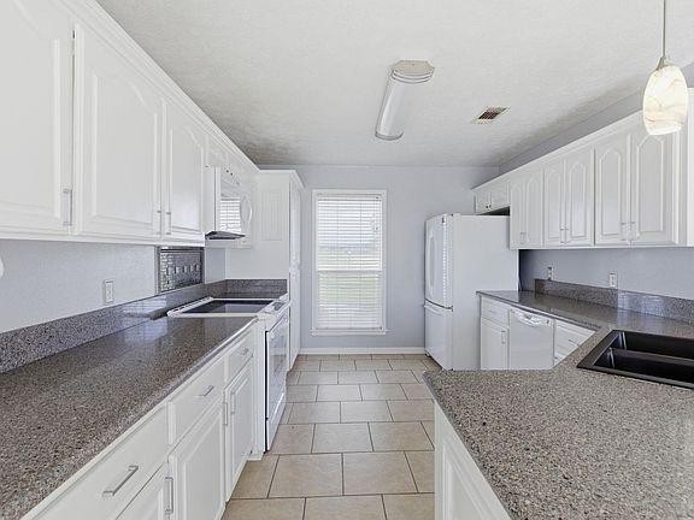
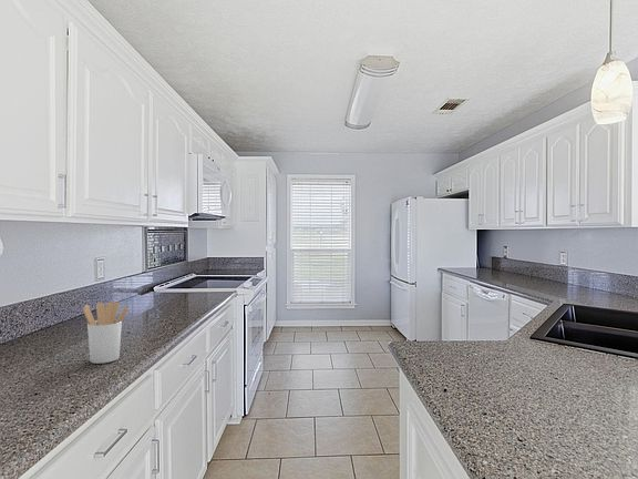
+ utensil holder [82,300,130,365]
